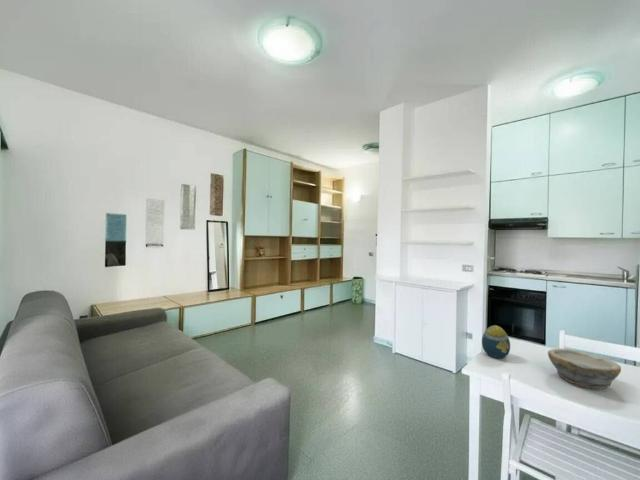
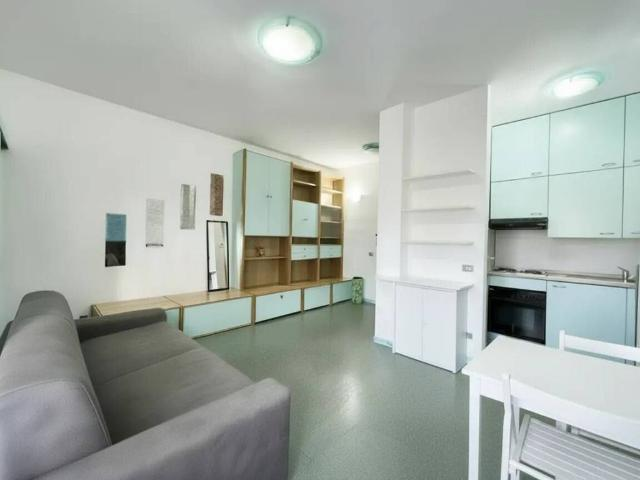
- decorative egg [481,324,511,359]
- bowl [547,347,622,390]
